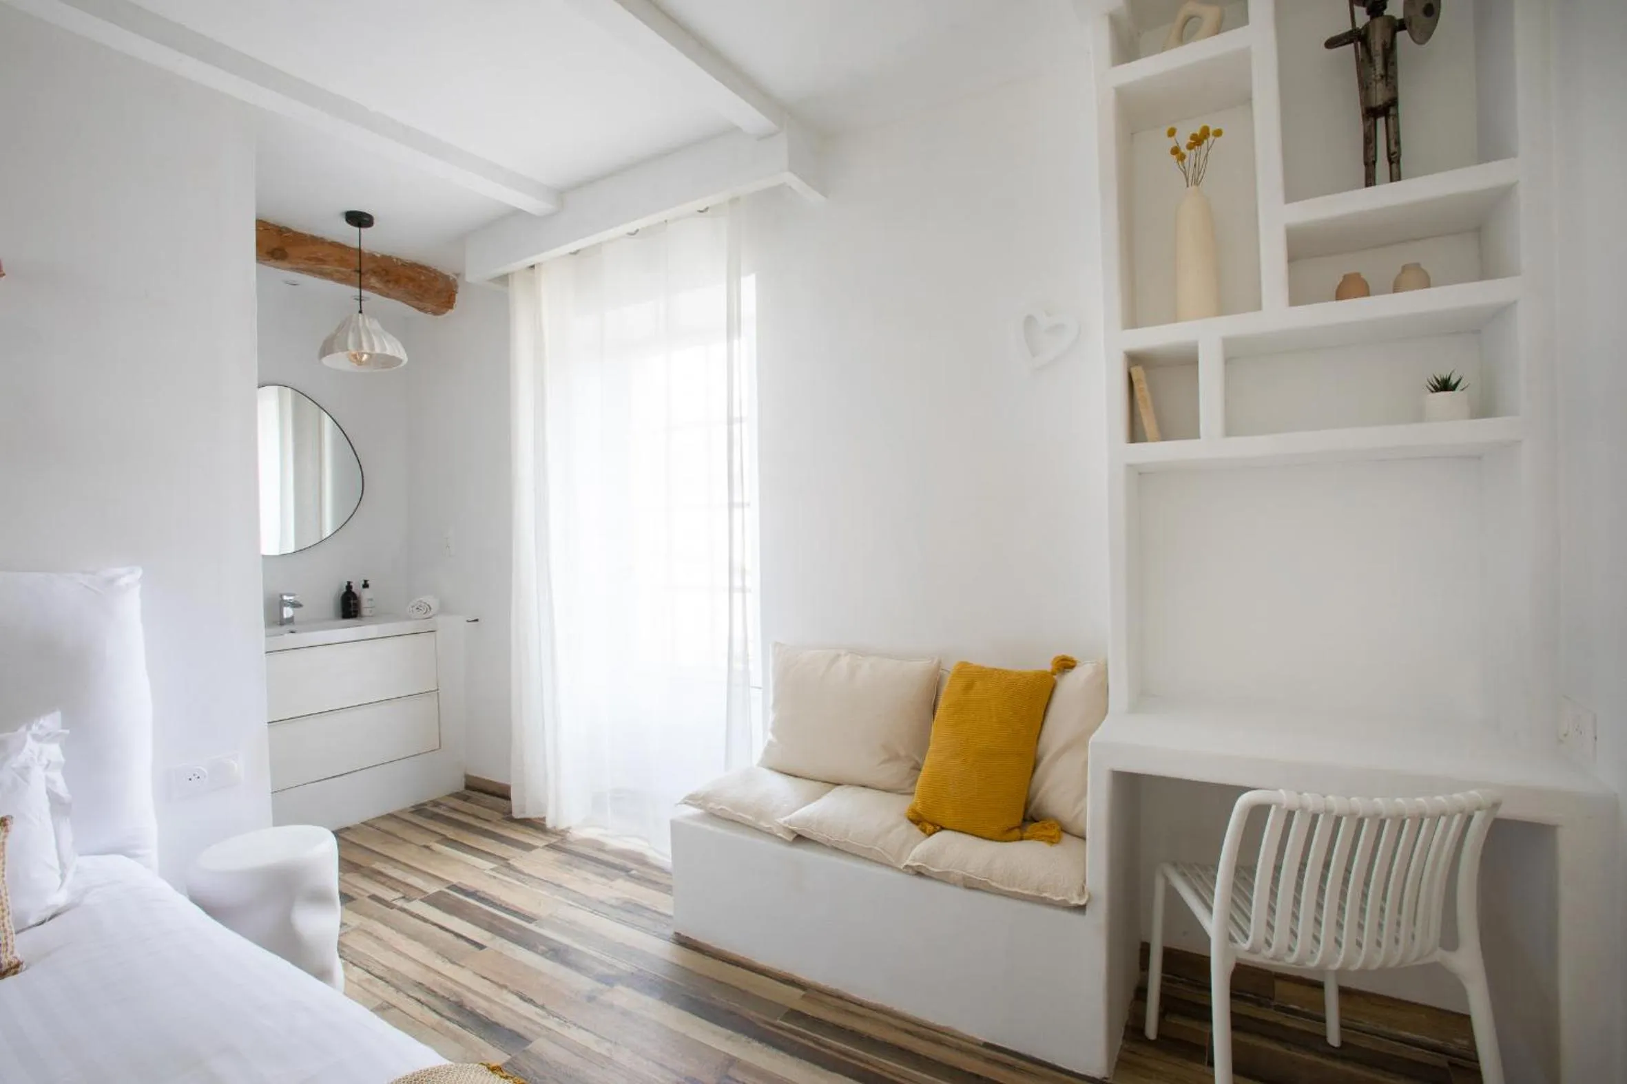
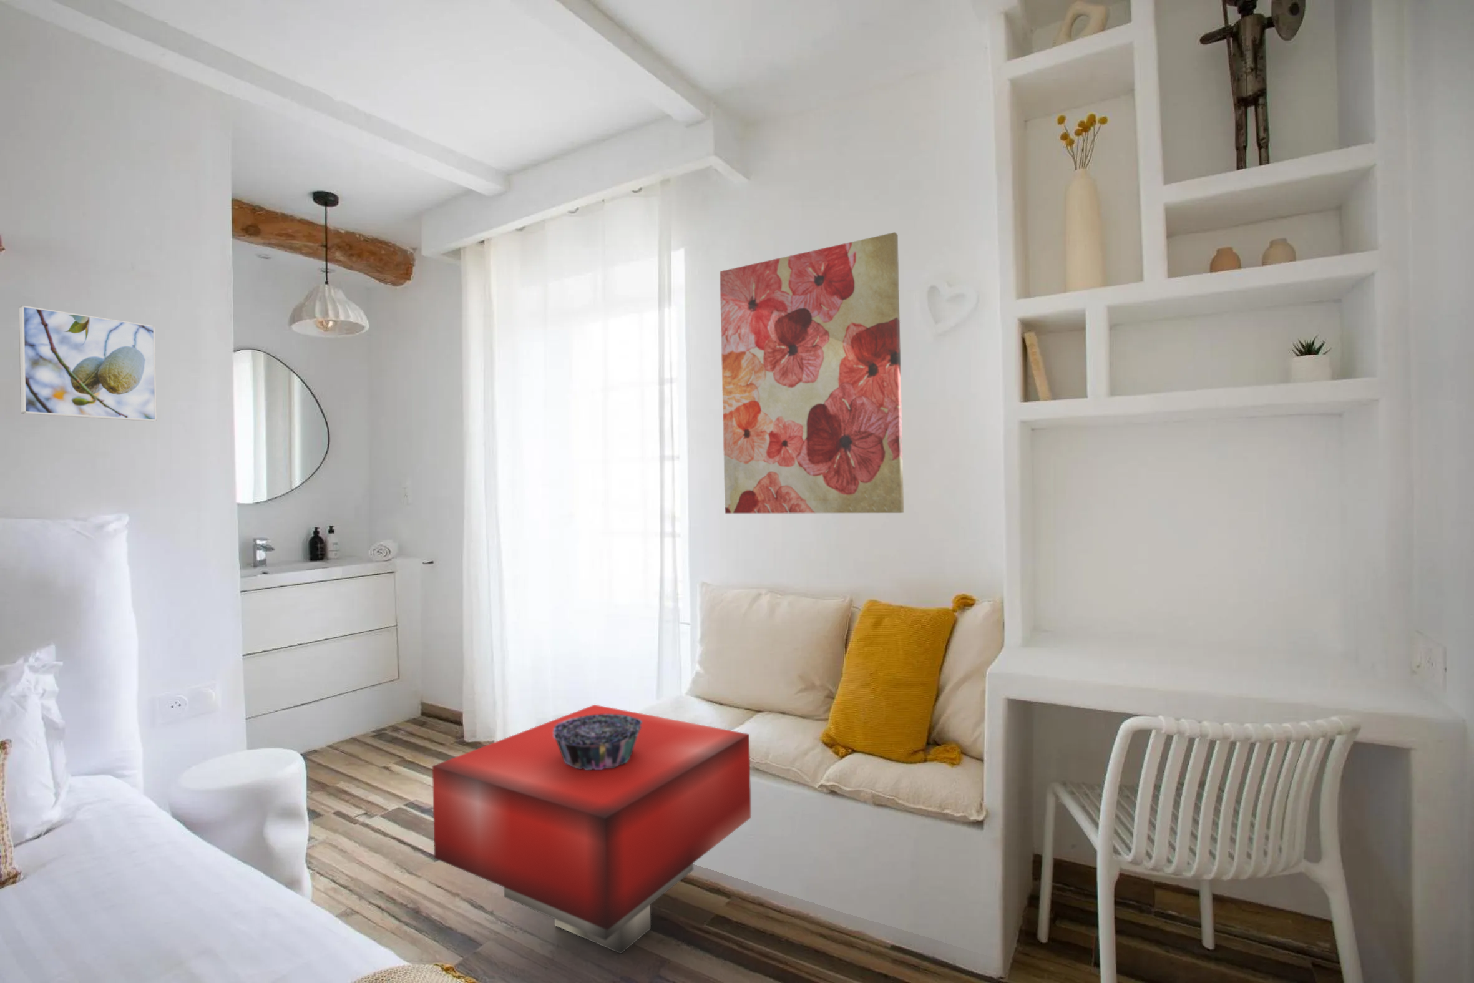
+ wall art [719,231,904,515]
+ ottoman [432,704,752,954]
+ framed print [19,305,157,422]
+ decorative bowl [553,714,643,770]
